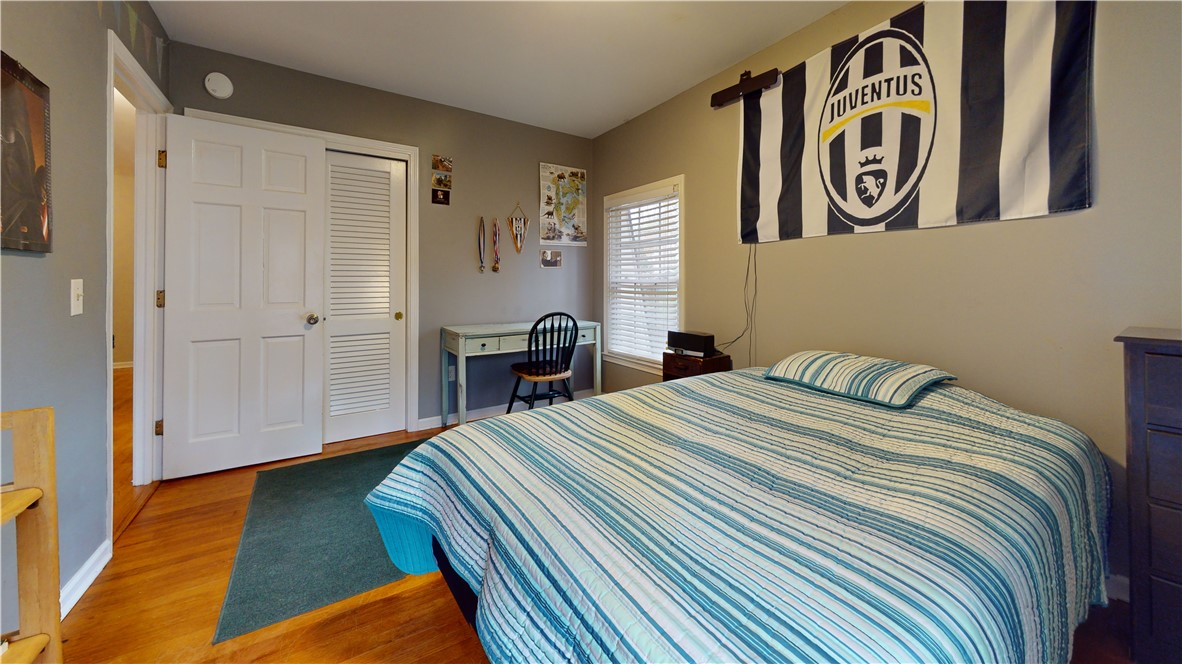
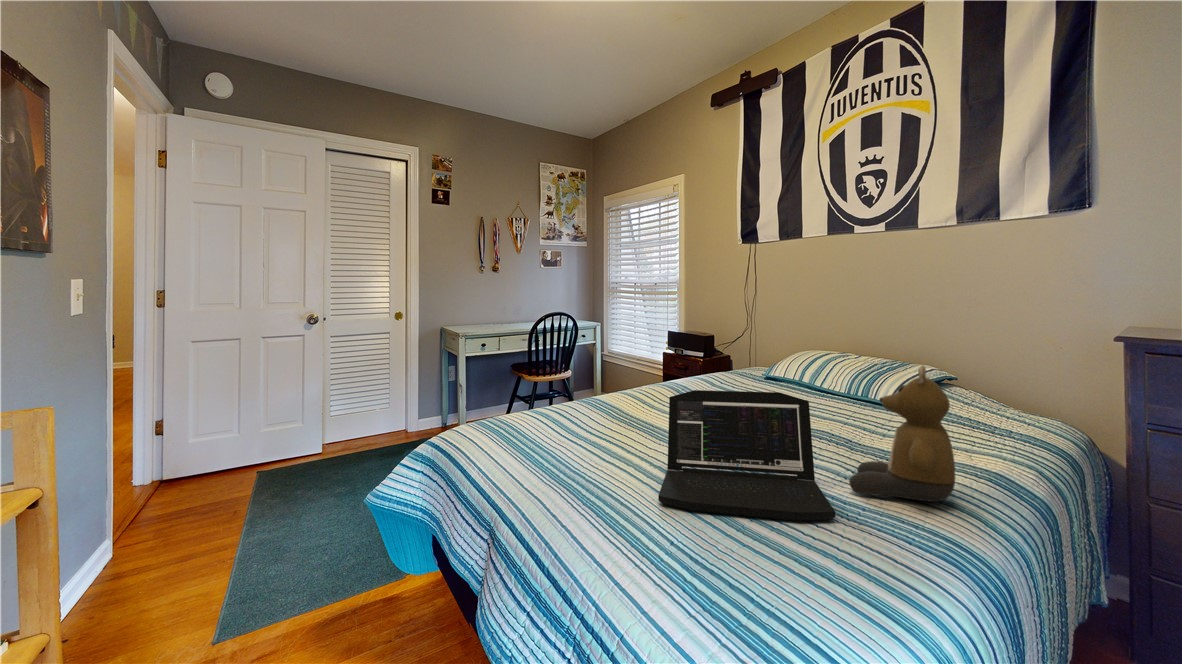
+ bear [848,364,956,503]
+ laptop [657,389,836,522]
